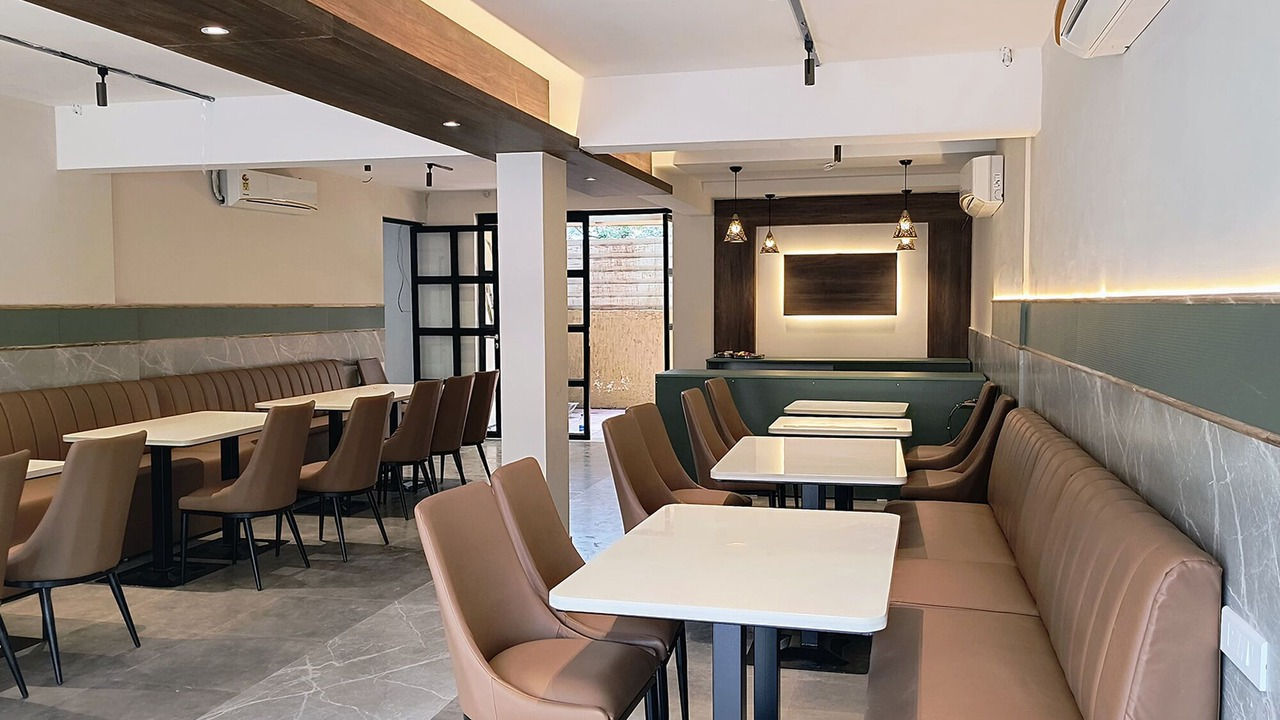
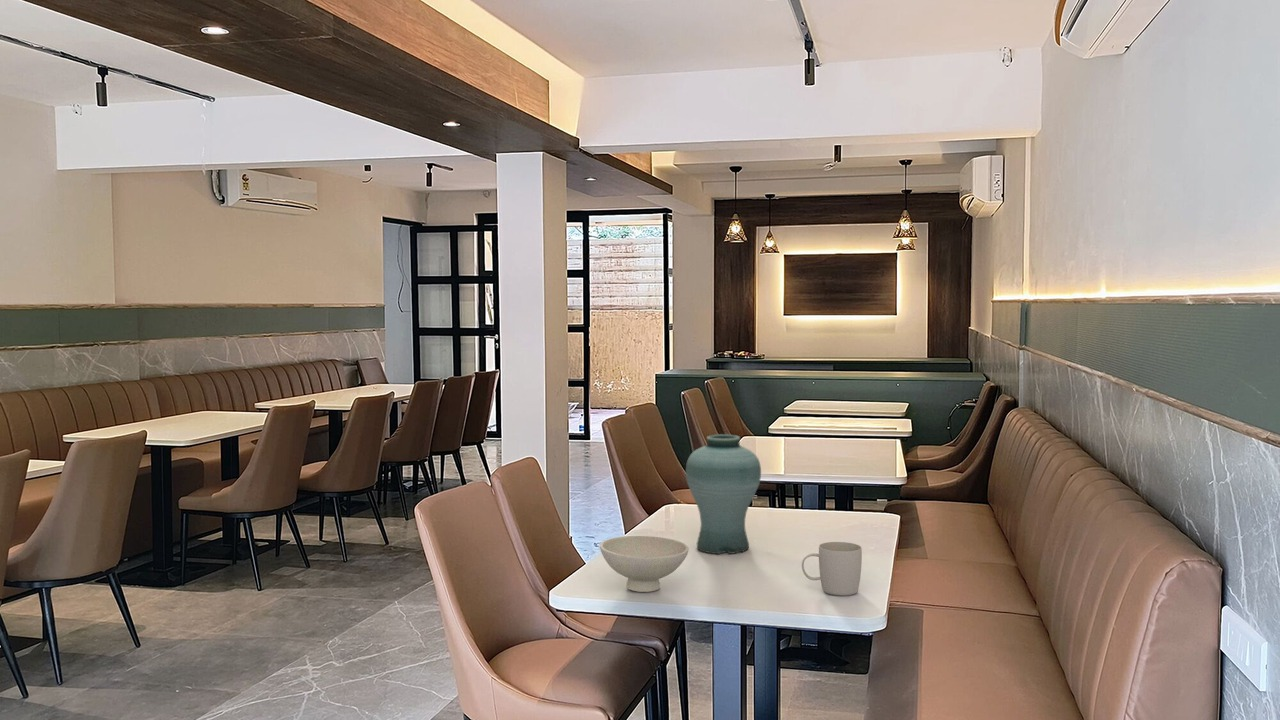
+ vase [685,433,762,555]
+ bowl [599,535,690,593]
+ mug [801,541,863,597]
